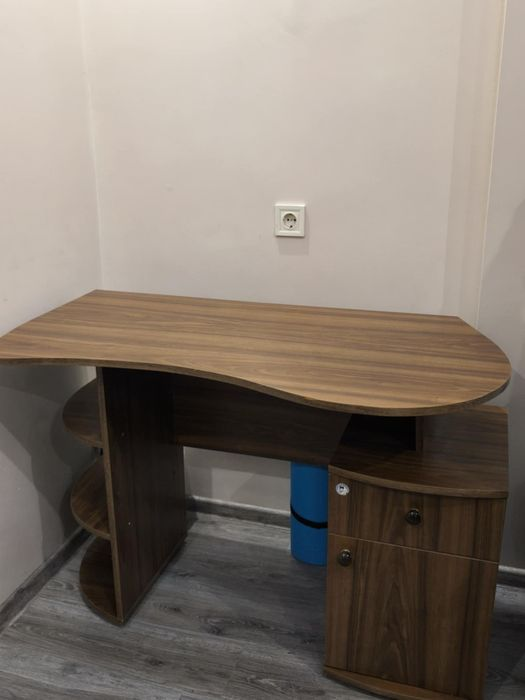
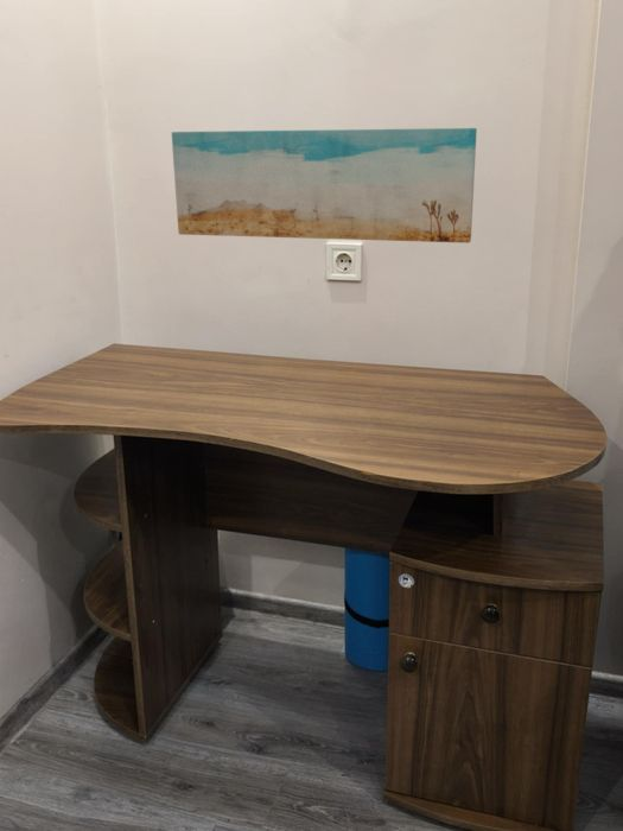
+ wall art [171,127,478,245]
